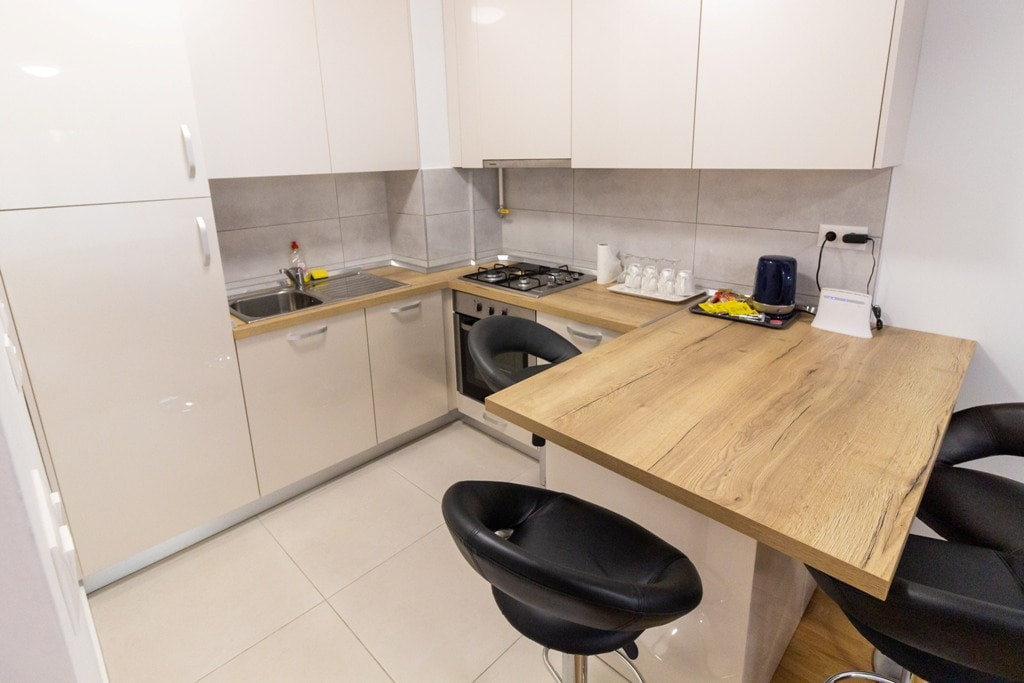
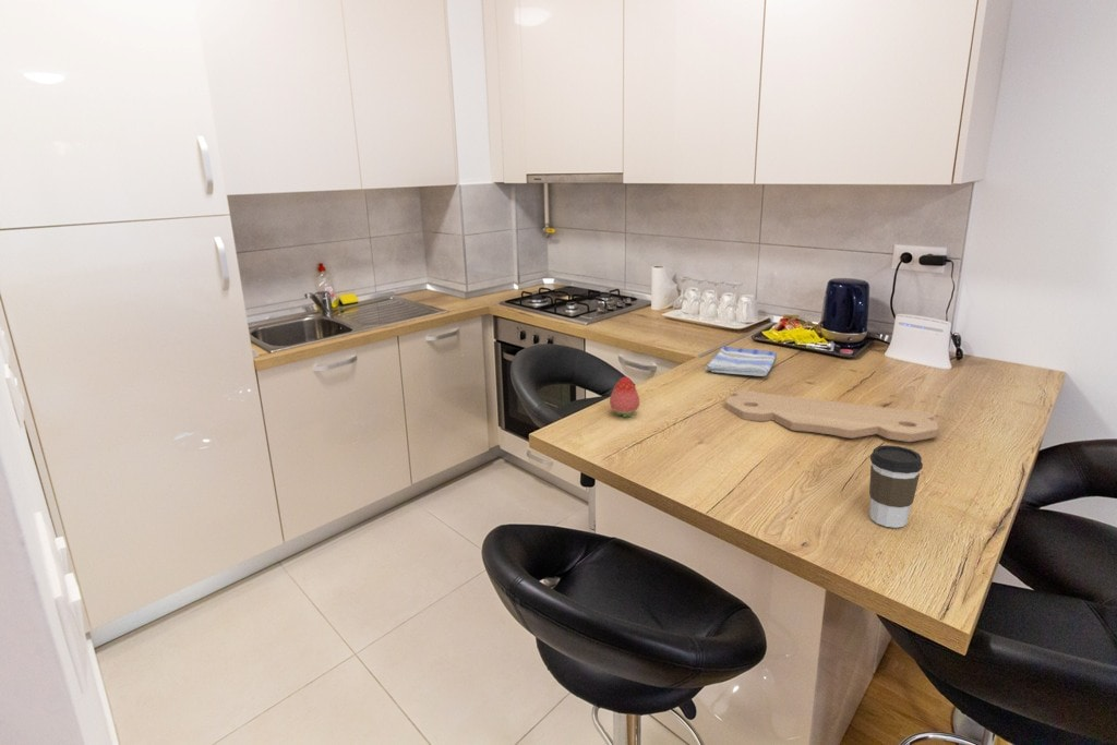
+ dish towel [704,346,778,377]
+ coffee cup [868,444,924,529]
+ cutting board [724,389,939,443]
+ fruit [609,376,640,418]
